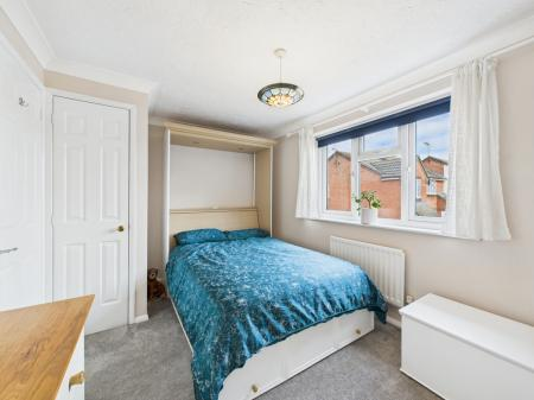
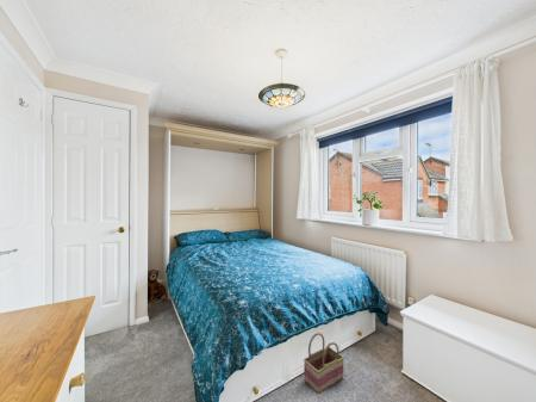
+ basket [303,332,345,395]
